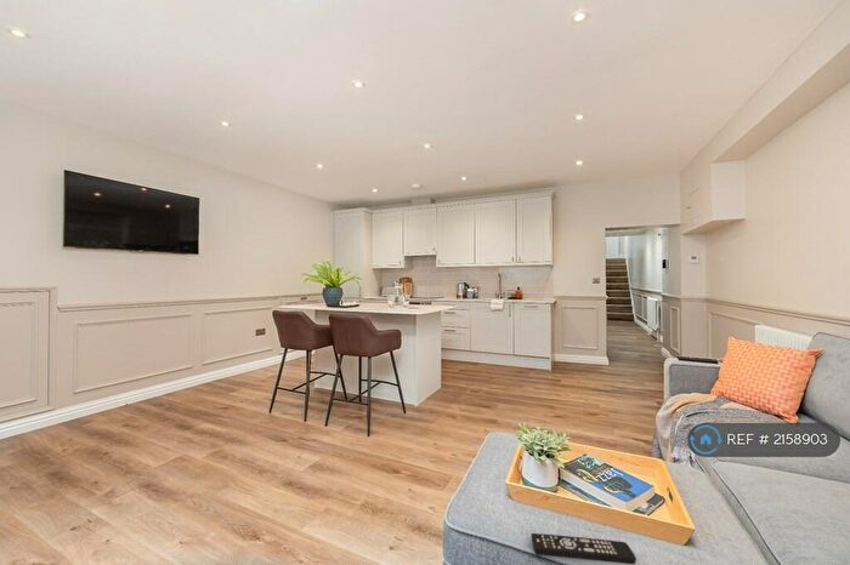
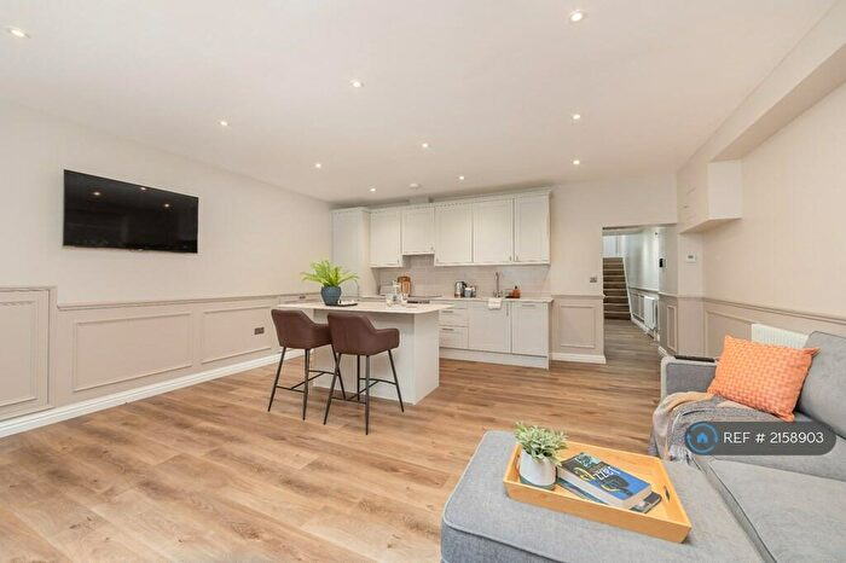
- remote control [529,532,638,565]
